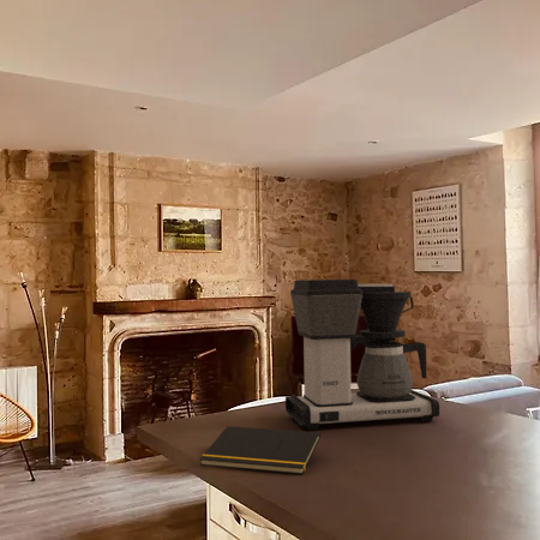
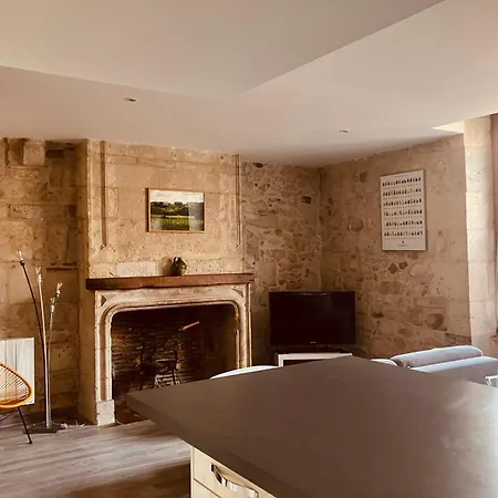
- coffee maker [284,278,440,432]
- notepad [199,425,322,475]
